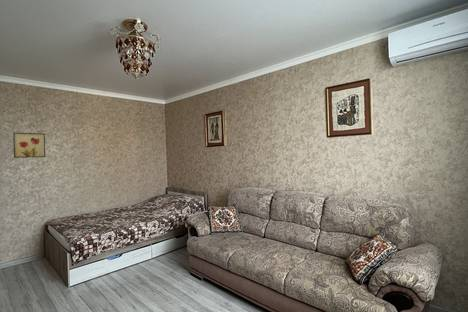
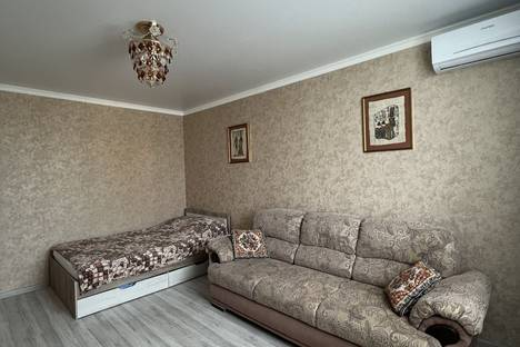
- wall art [12,132,46,159]
